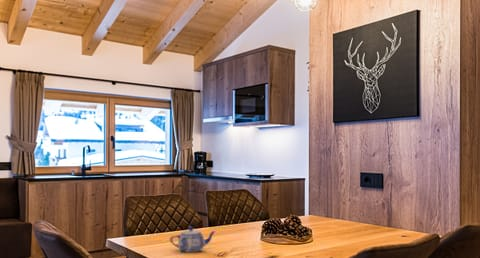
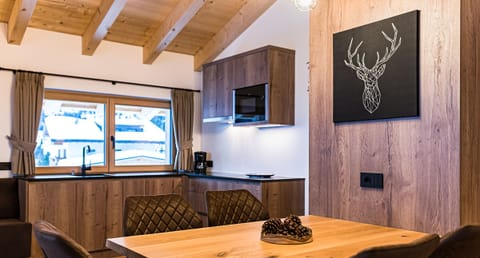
- teapot [169,226,217,253]
